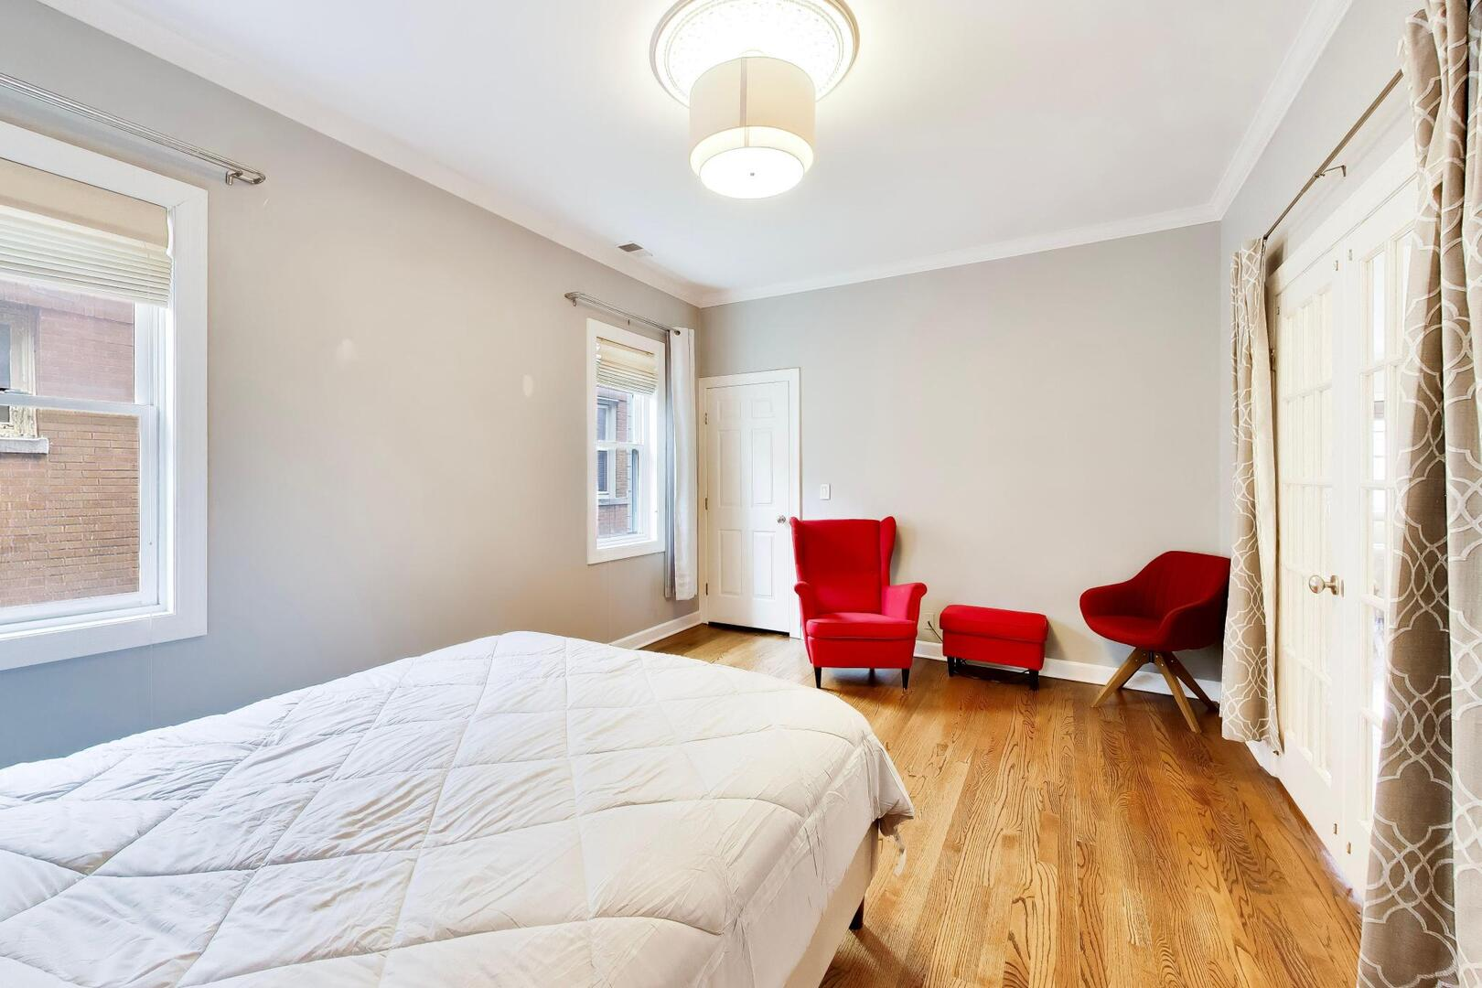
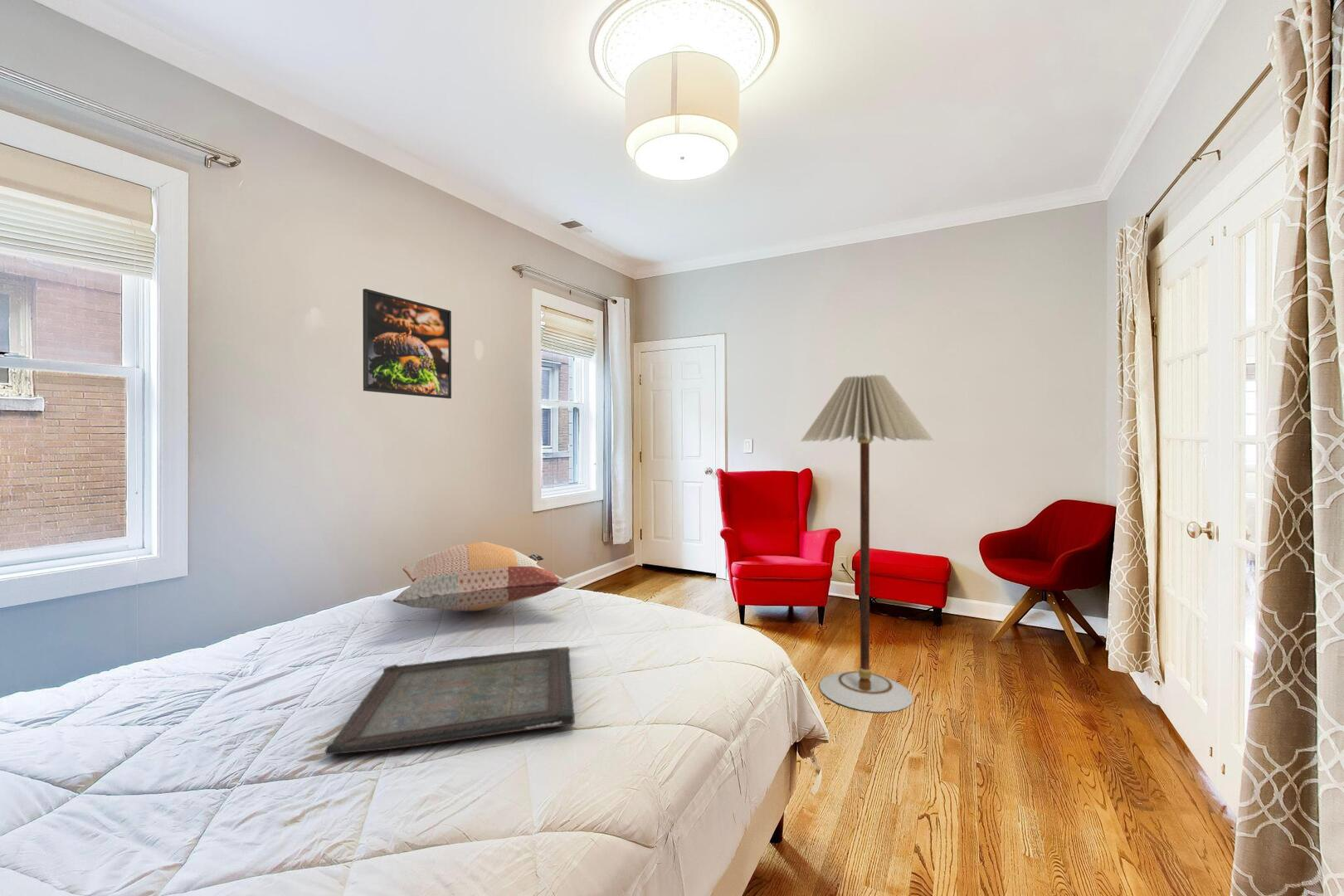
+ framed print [362,288,452,399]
+ floor lamp [800,373,935,713]
+ decorative pillow [392,541,568,611]
+ serving tray [325,645,576,756]
